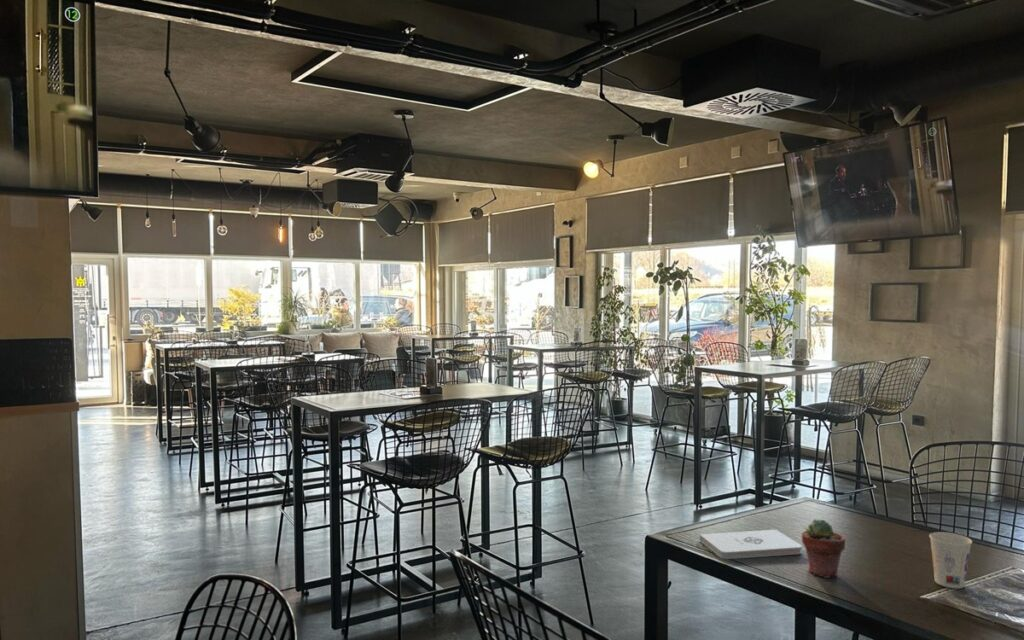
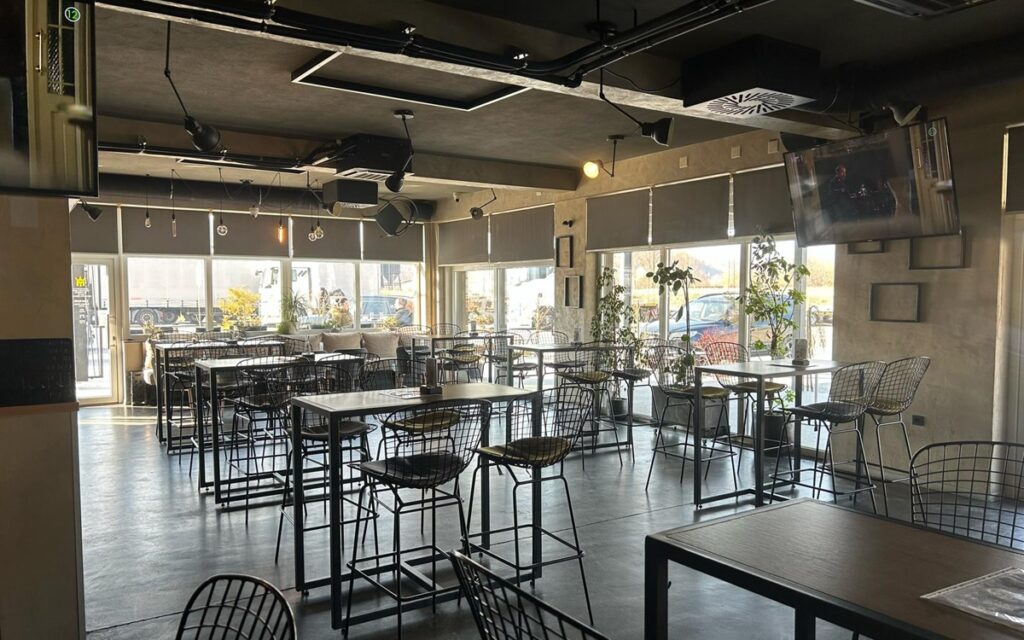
- notepad [699,529,803,560]
- cup [928,531,973,589]
- potted succulent [801,518,846,579]
